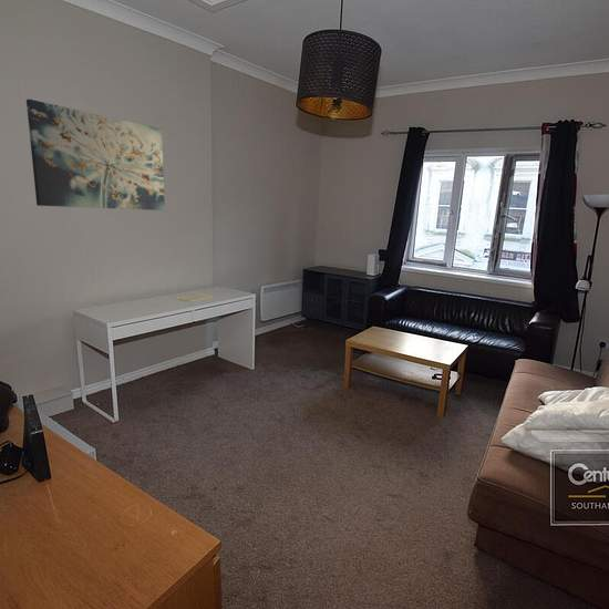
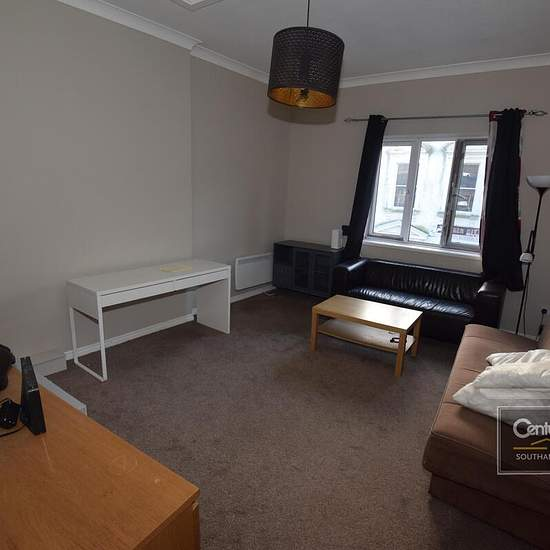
- wall art [25,99,166,211]
